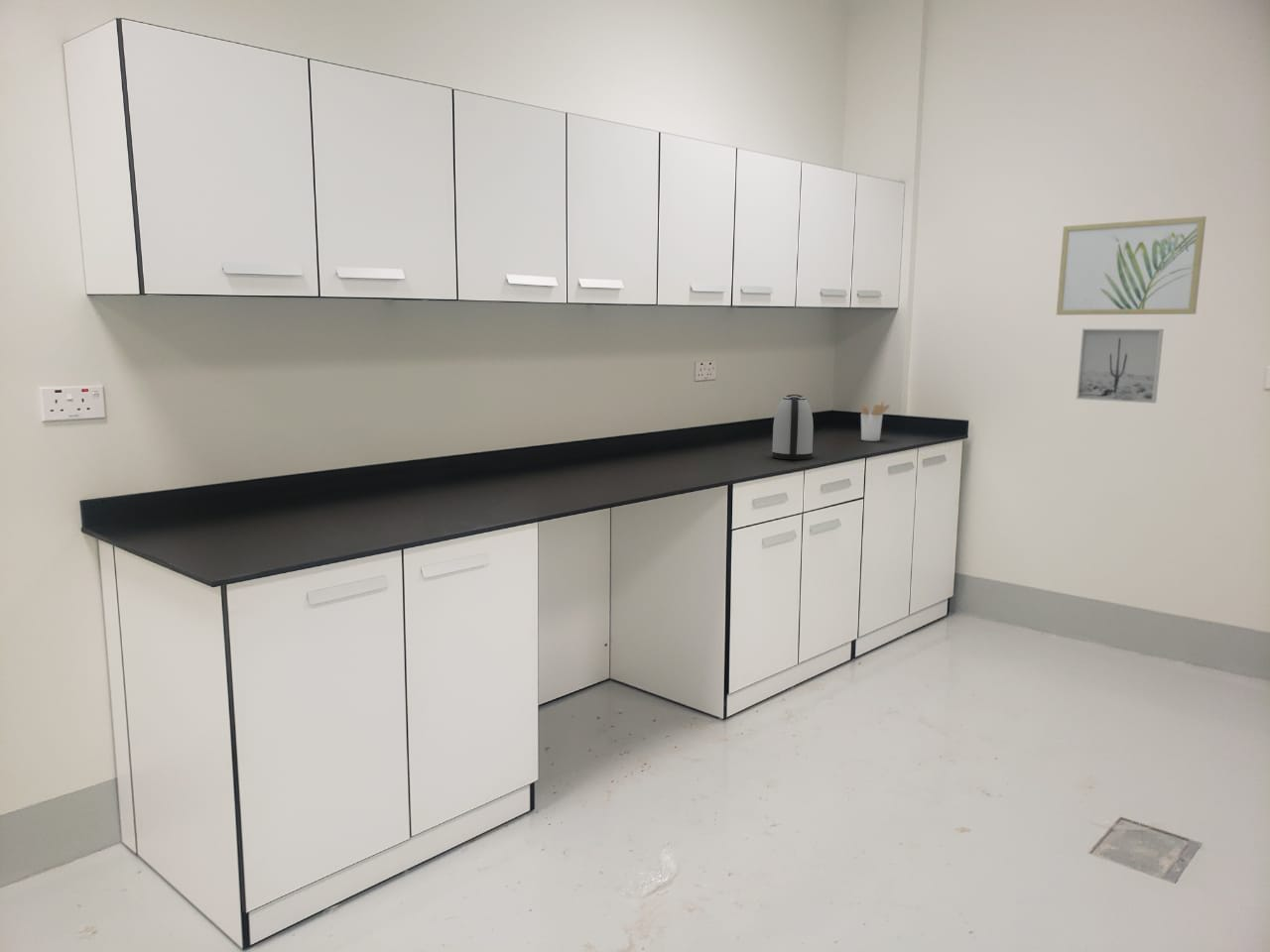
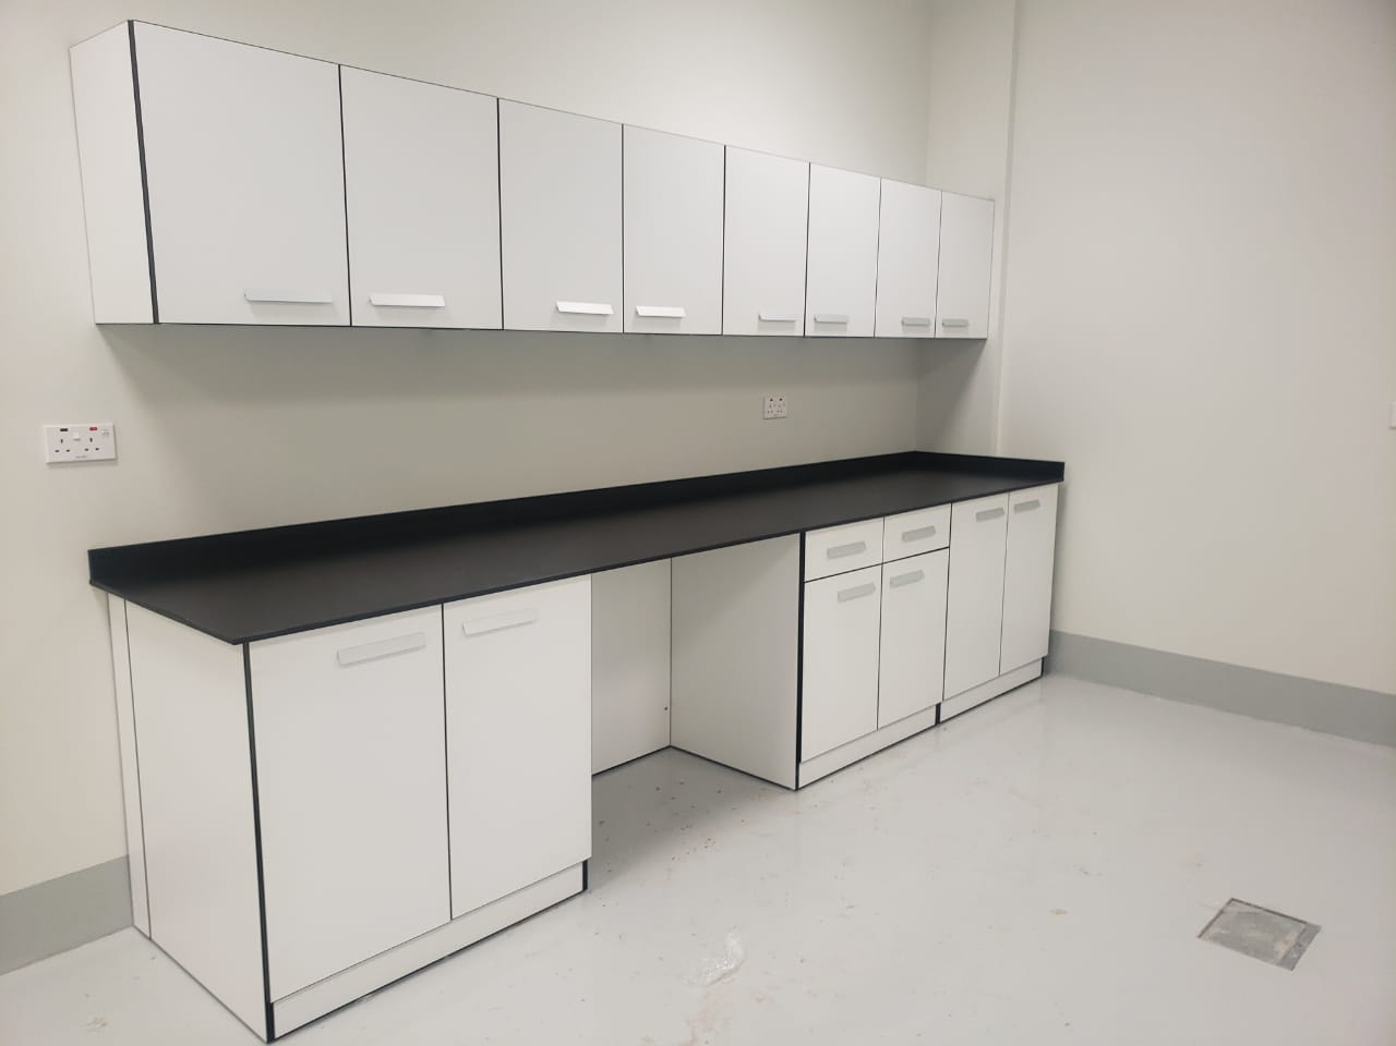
- kettle [771,394,815,461]
- wall art [1076,328,1165,405]
- wall art [1056,215,1207,316]
- utensil holder [859,400,891,442]
